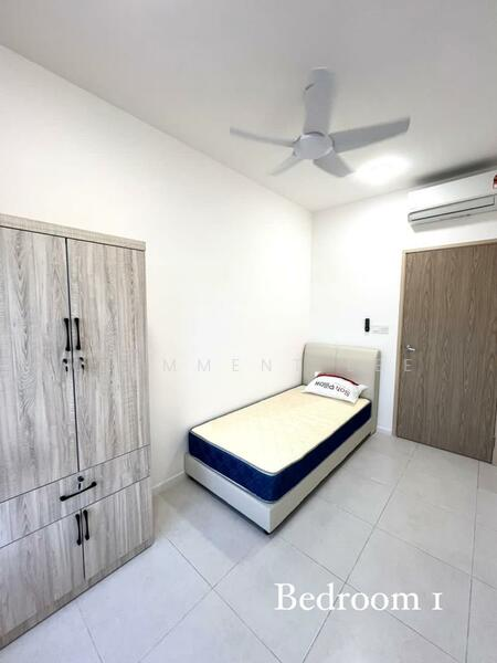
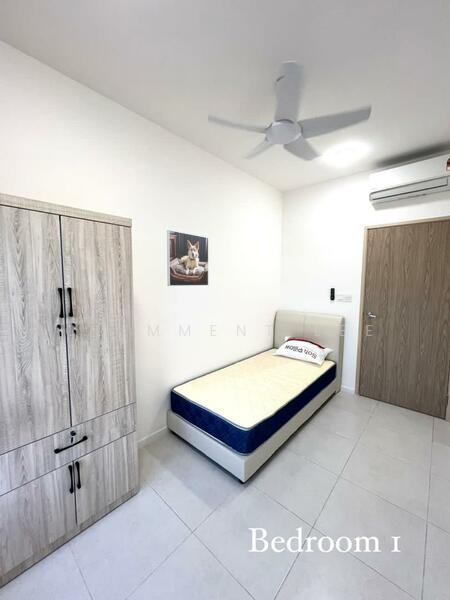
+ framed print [166,229,209,287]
